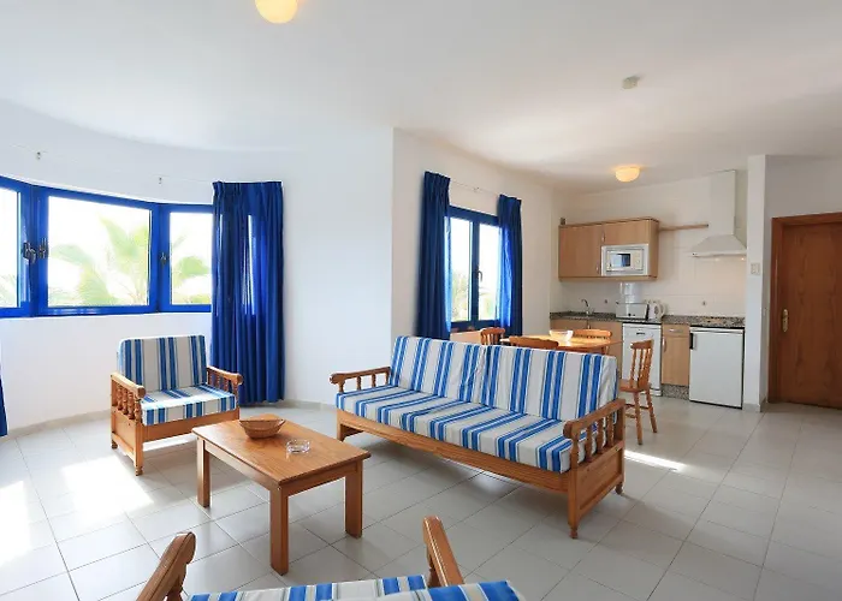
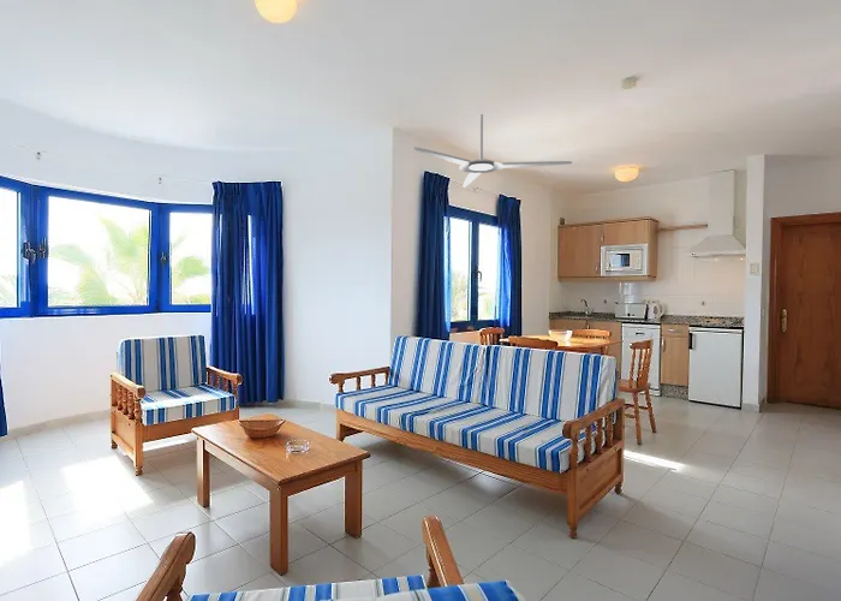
+ ceiling fan [412,113,573,189]
